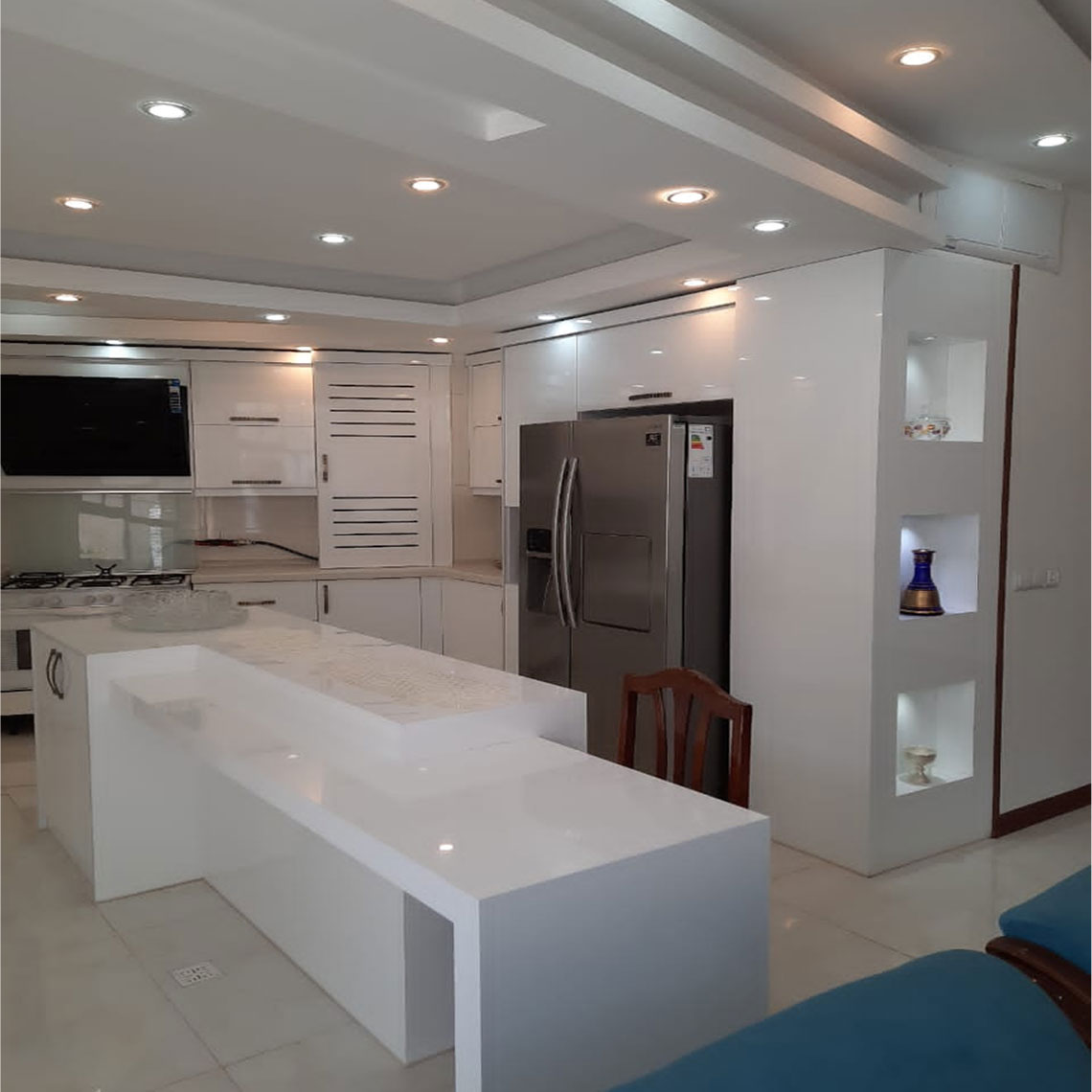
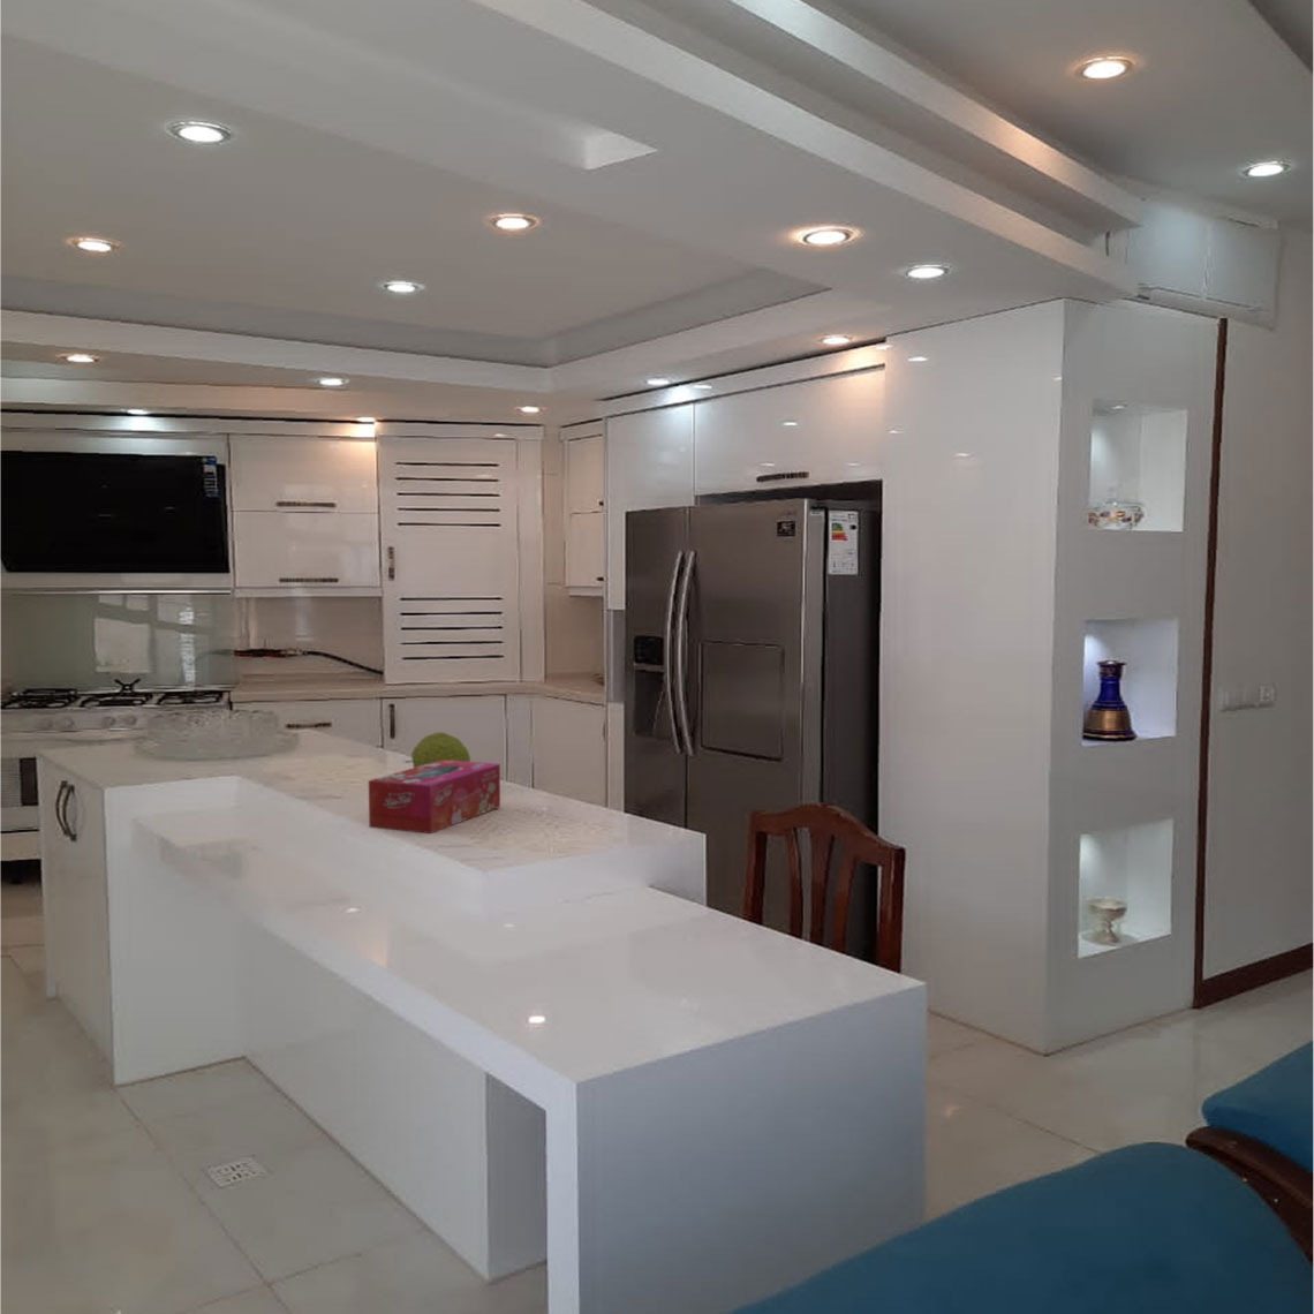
+ fruit [410,730,472,768]
+ tissue box [368,759,502,835]
